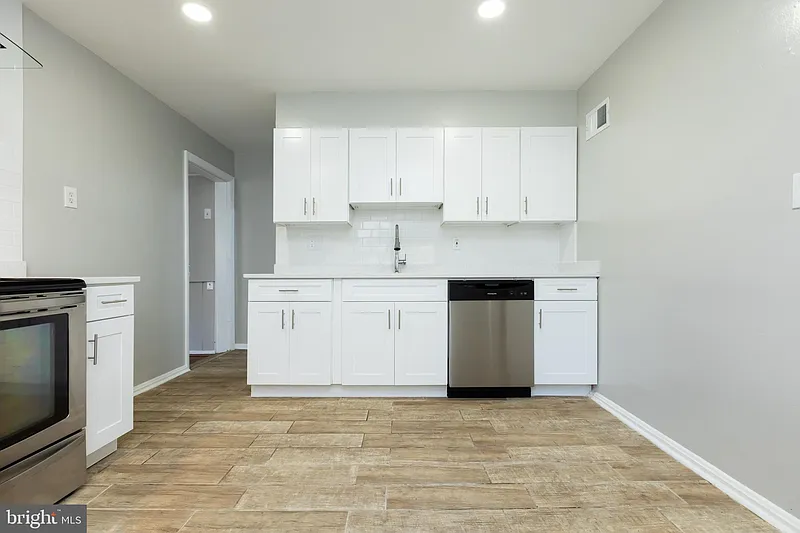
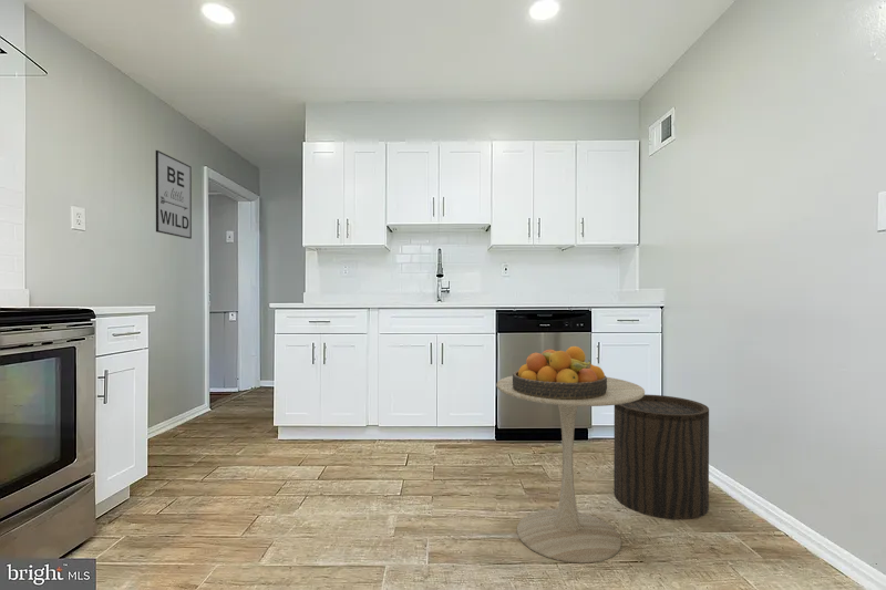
+ fruit bowl [512,345,607,398]
+ side table [496,375,646,565]
+ stool [612,394,710,521]
+ wall art [155,149,193,240]
